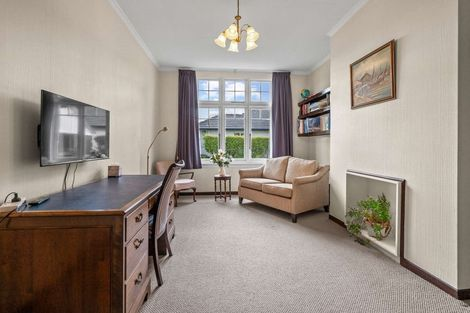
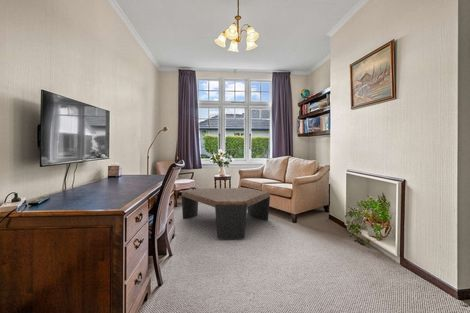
+ coffee table [181,187,271,240]
